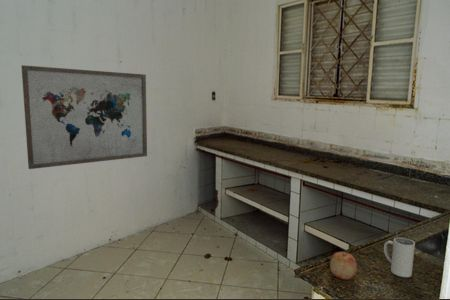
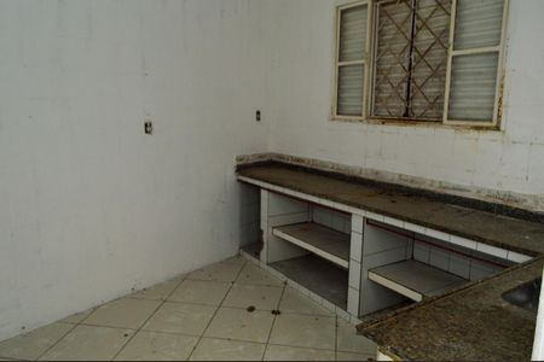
- wall art [20,64,148,170]
- mug [383,237,416,278]
- apple [329,251,358,281]
